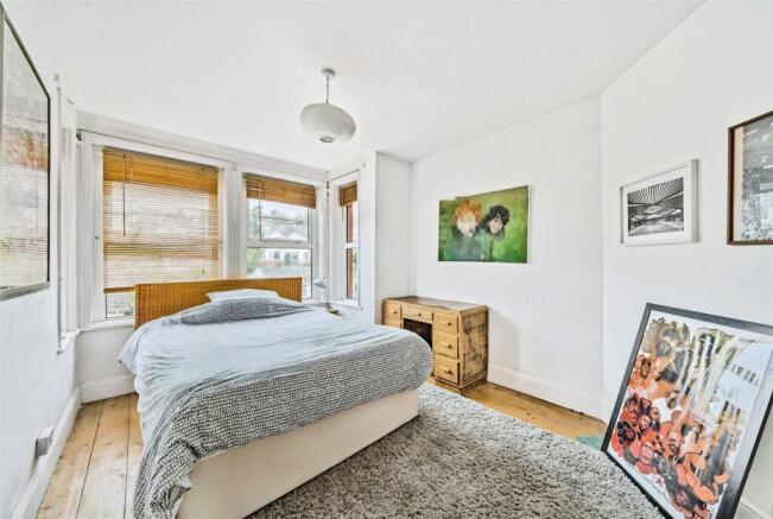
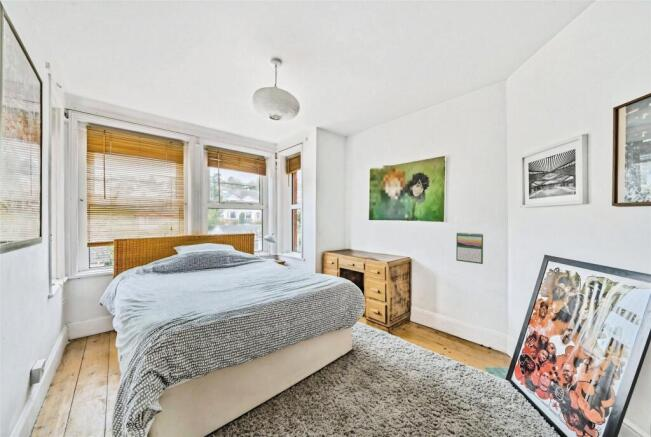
+ calendar [455,231,484,265]
